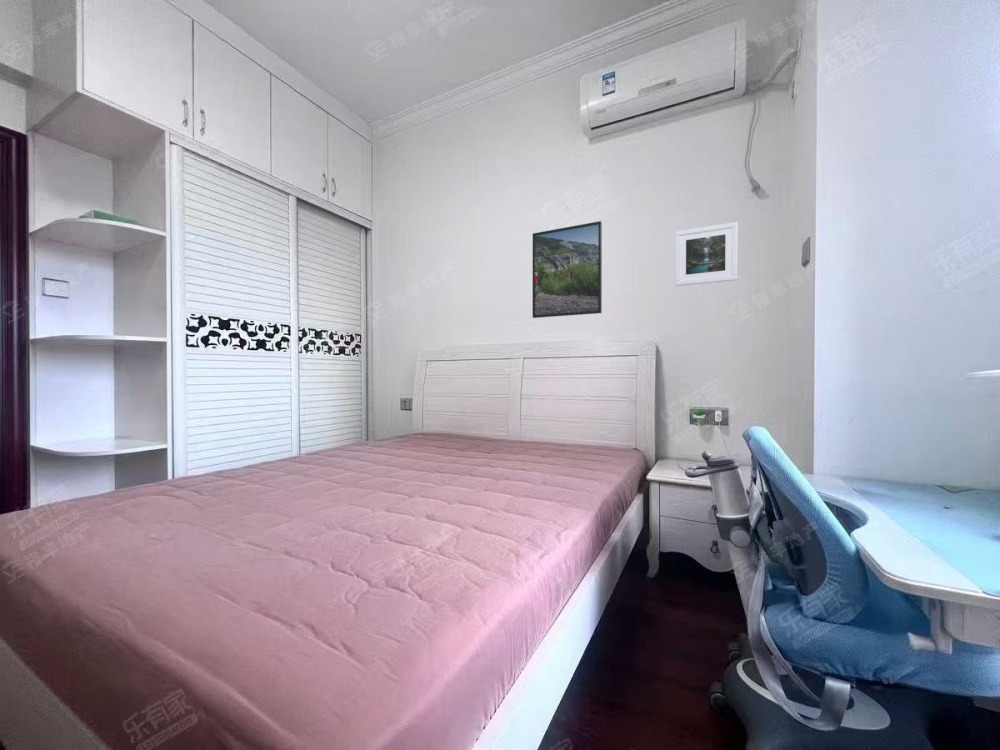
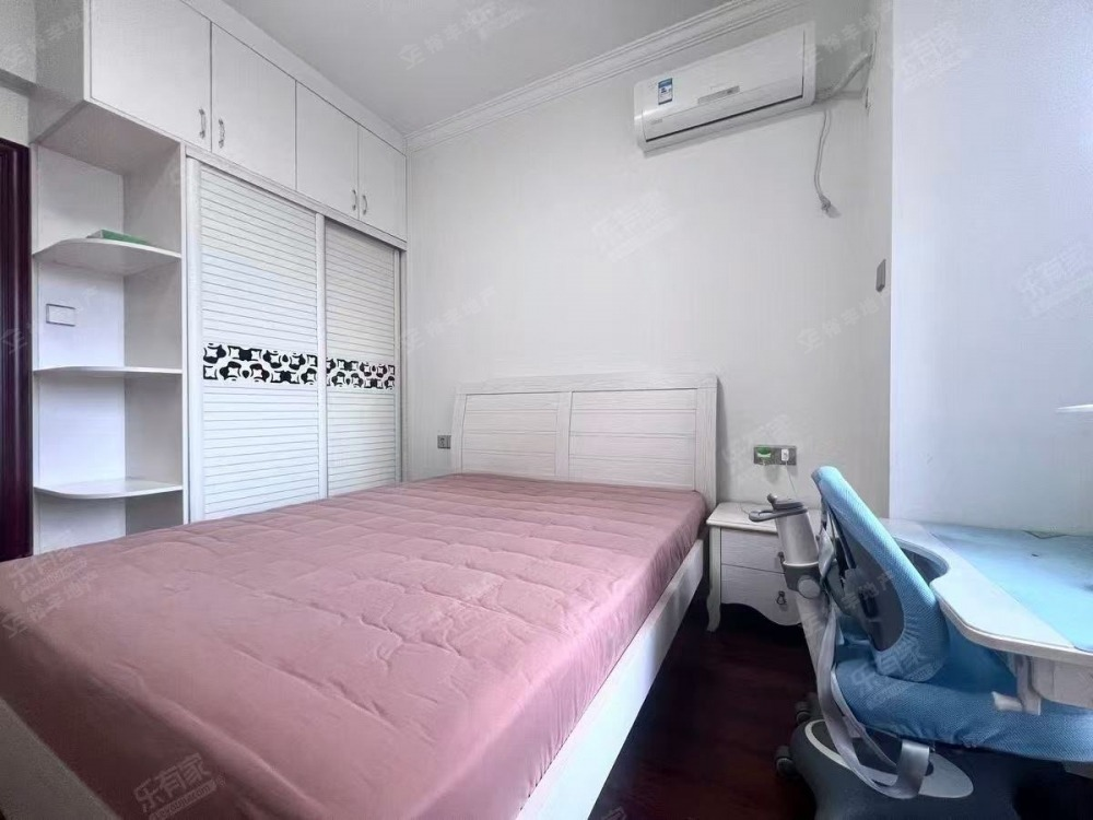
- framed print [532,220,603,319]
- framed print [674,221,739,287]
